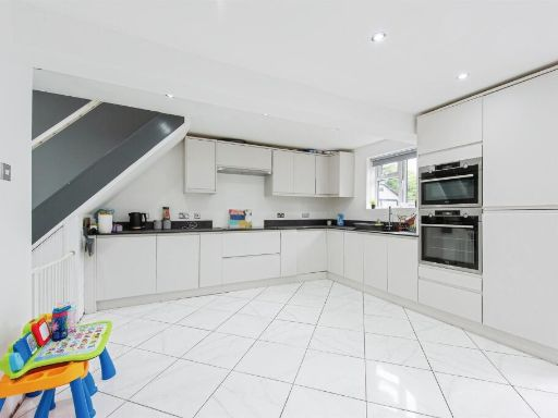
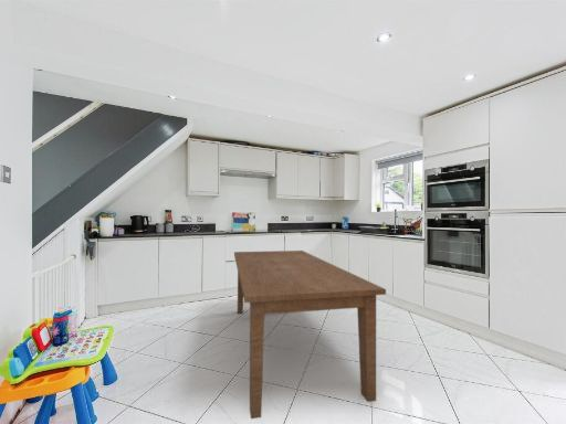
+ dining table [233,250,387,420]
